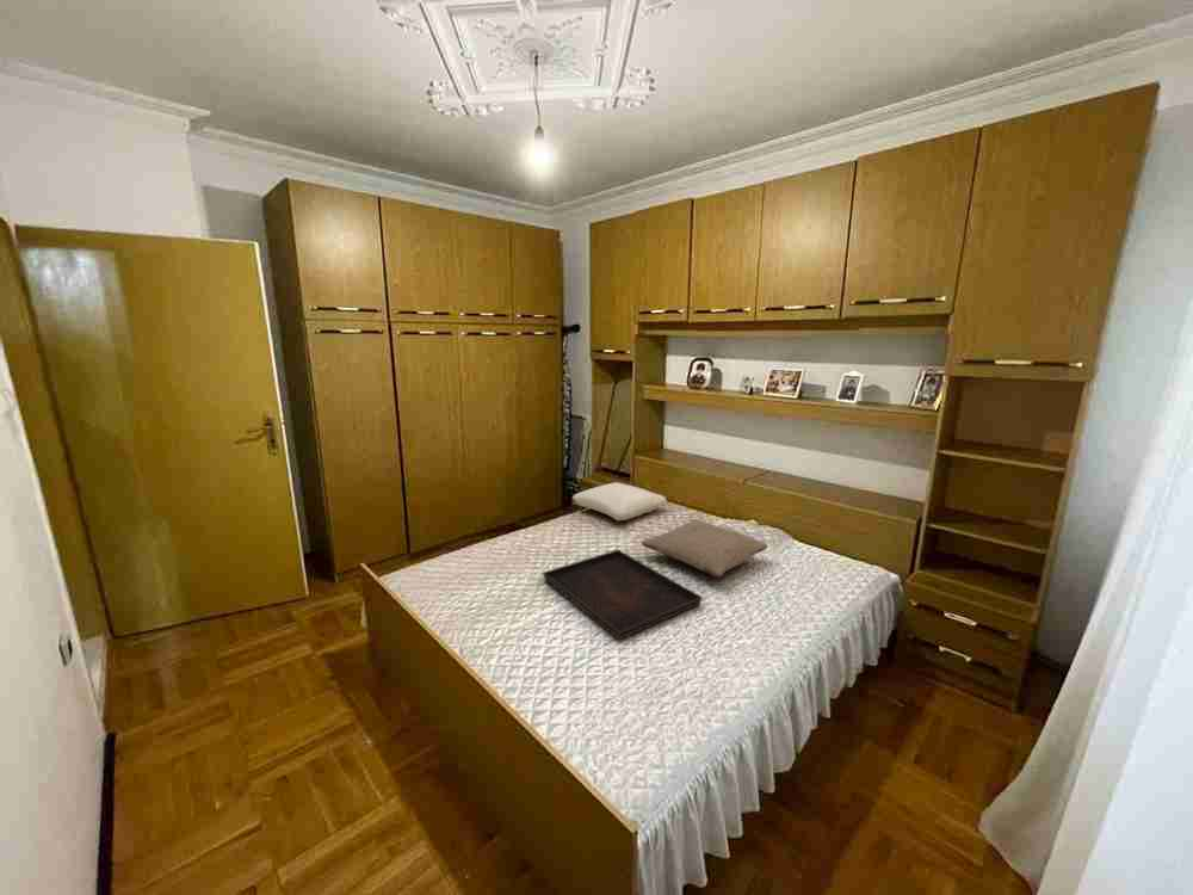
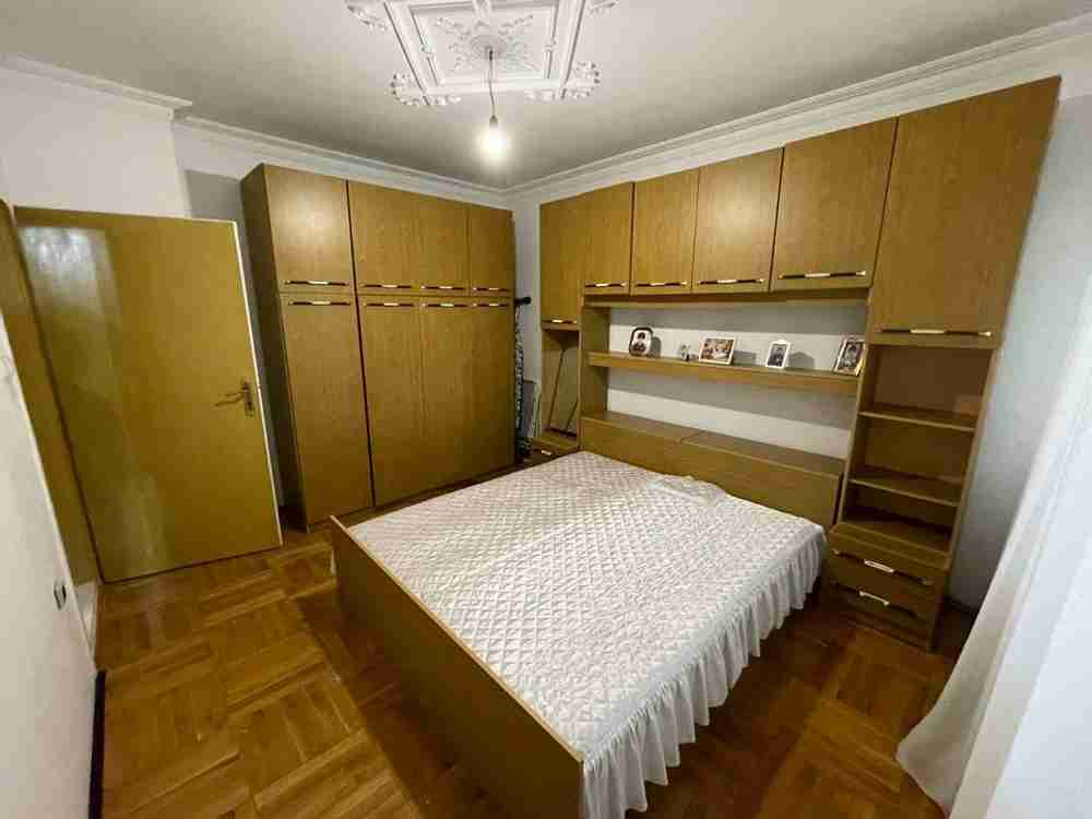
- pillow [641,518,769,579]
- pillow [571,481,668,521]
- serving tray [542,549,704,641]
